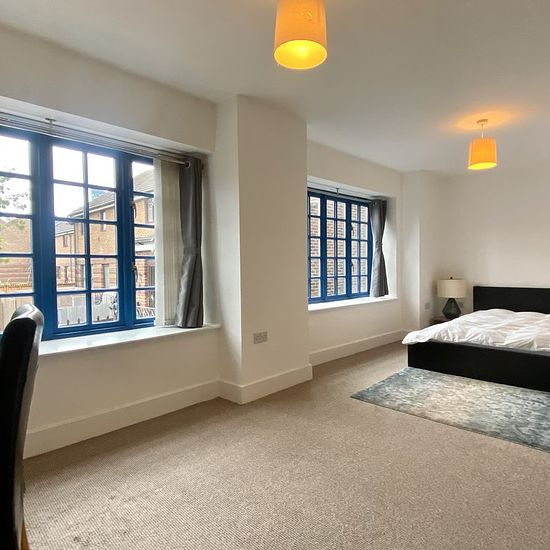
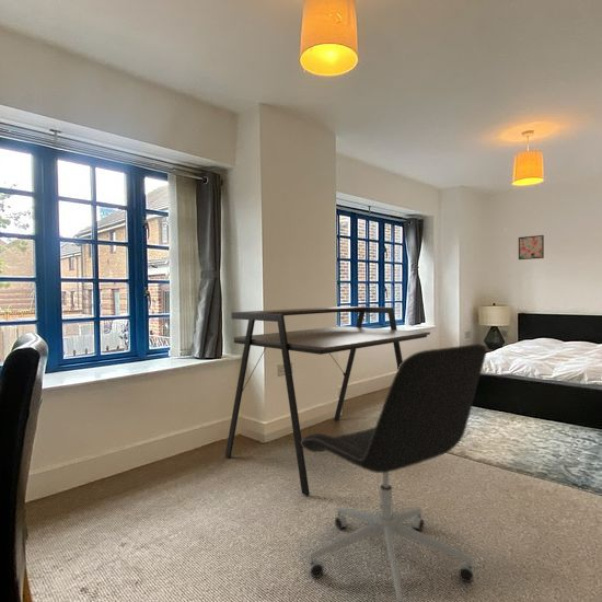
+ desk [224,305,431,497]
+ wall art [518,234,545,261]
+ office chair [301,343,487,602]
